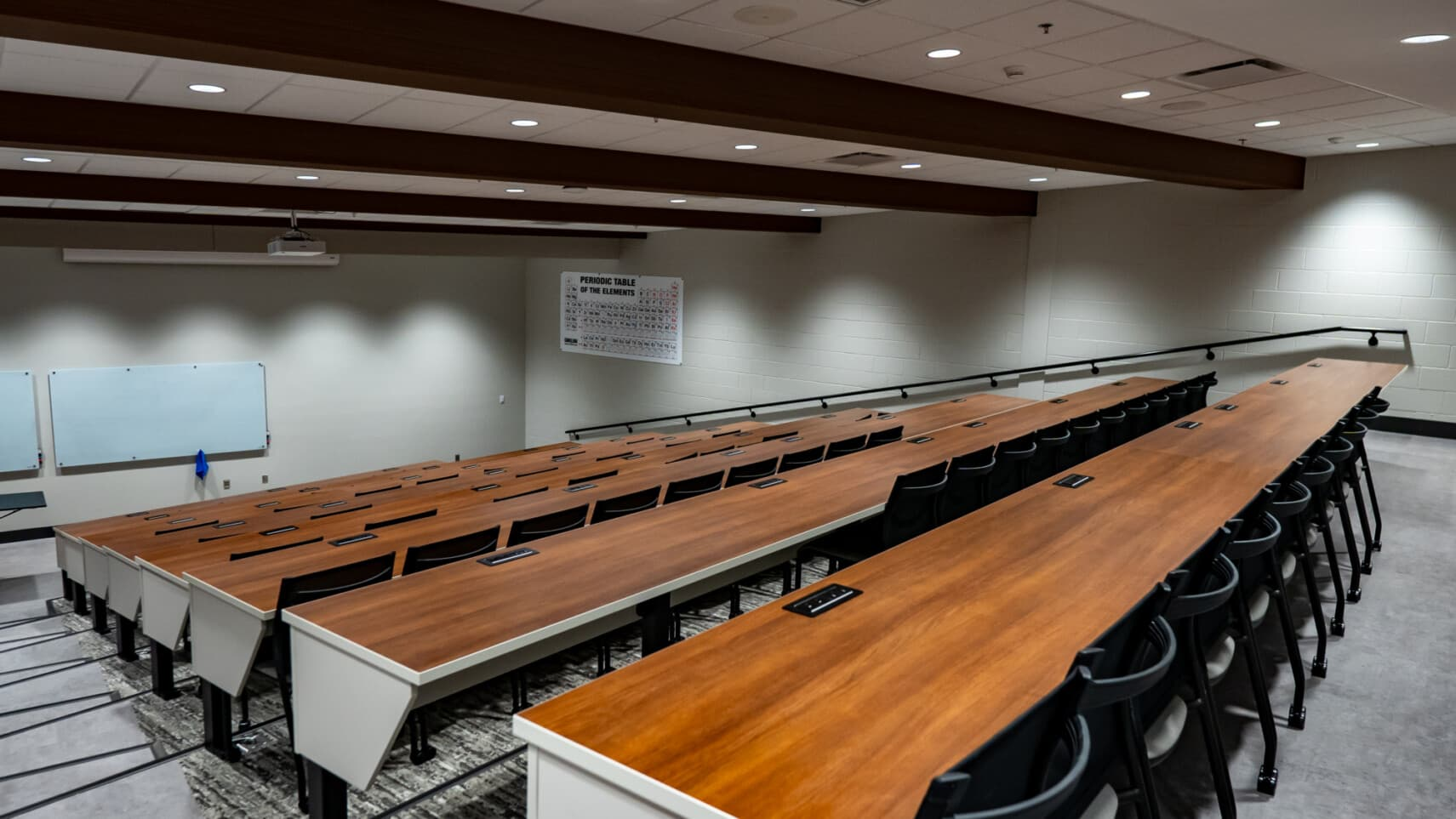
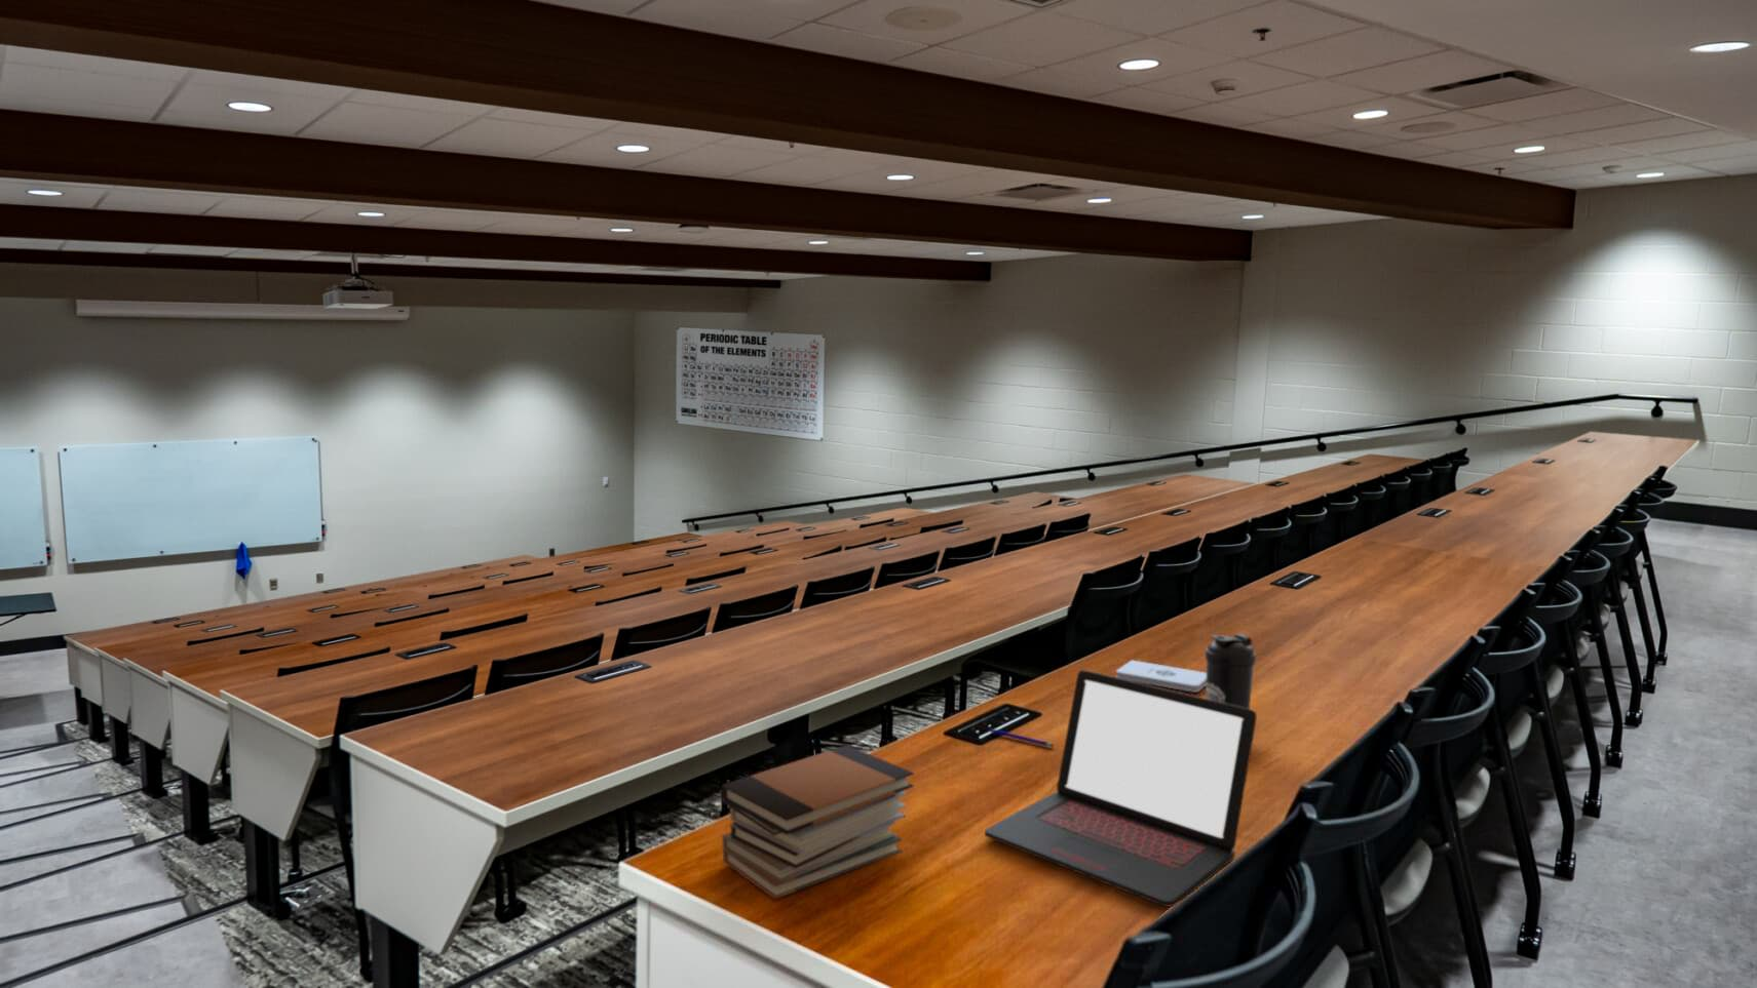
+ water bottle [1204,632,1257,709]
+ laptop [983,670,1257,908]
+ book stack [720,744,915,900]
+ pen [988,727,1055,748]
+ notepad [1115,659,1207,694]
